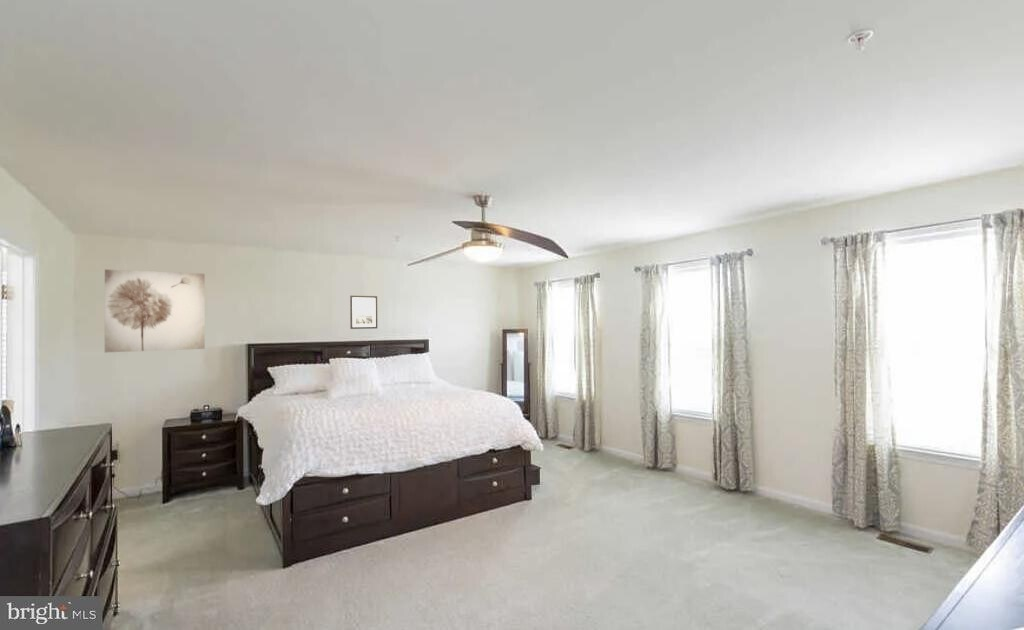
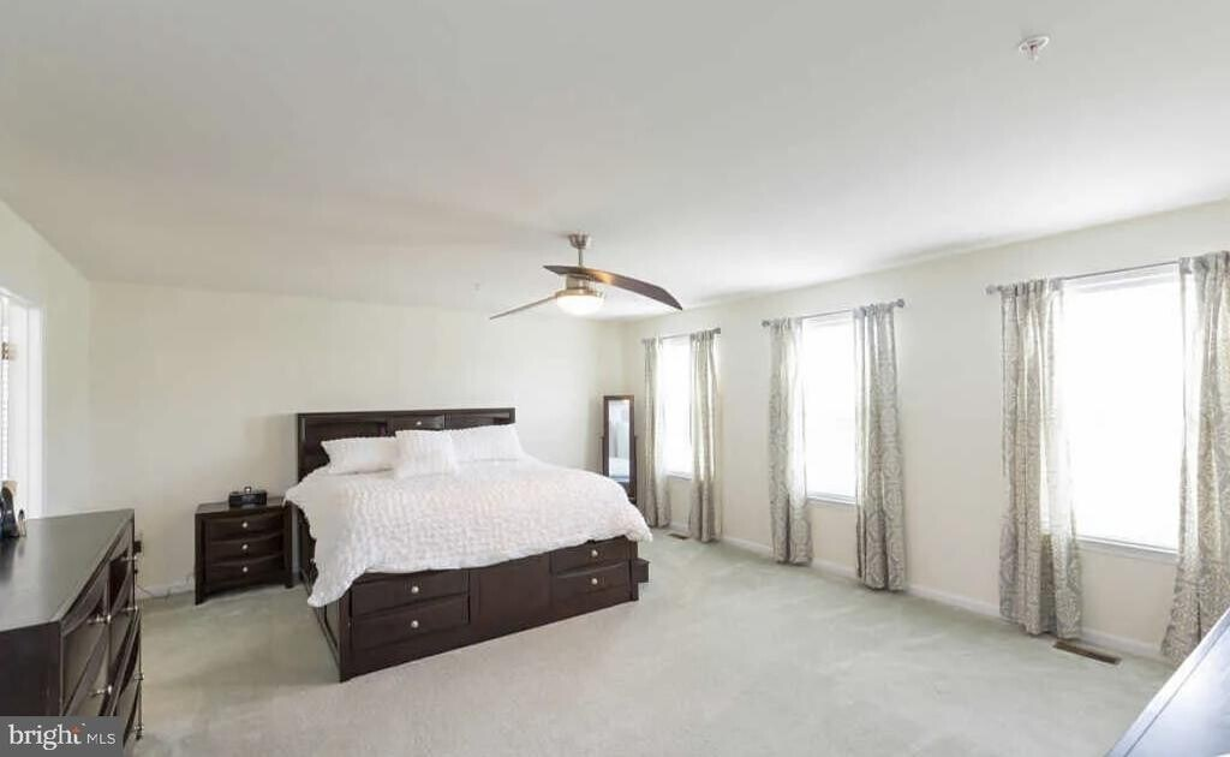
- wall art [104,268,206,353]
- wall art [349,295,378,330]
